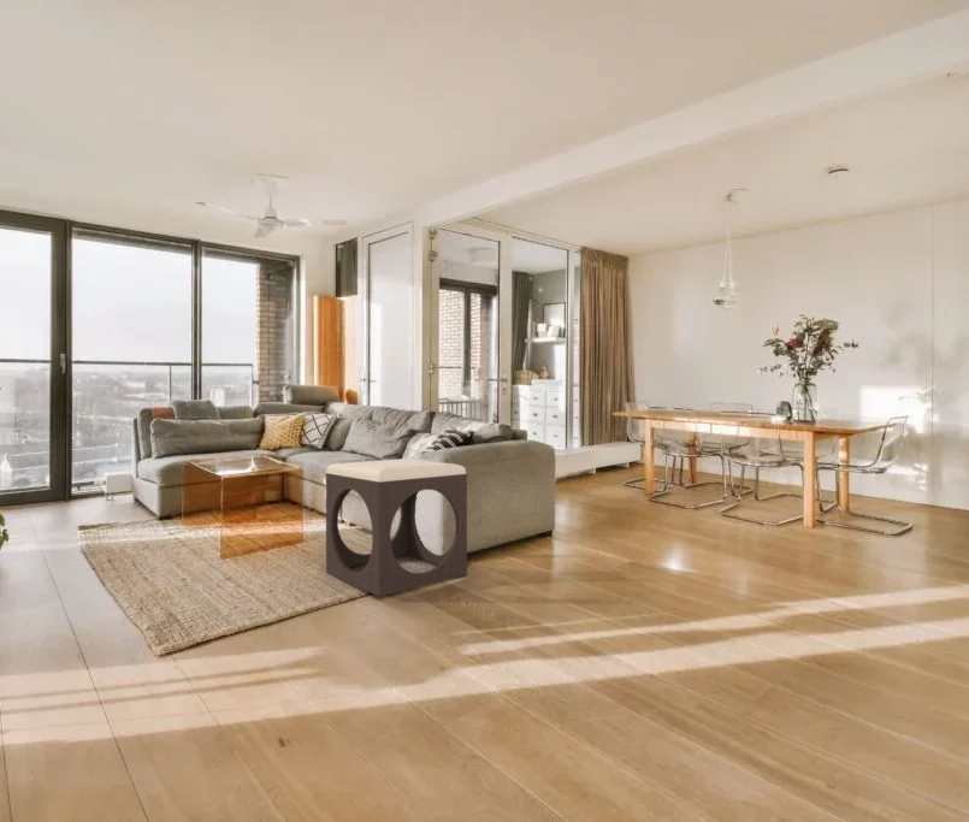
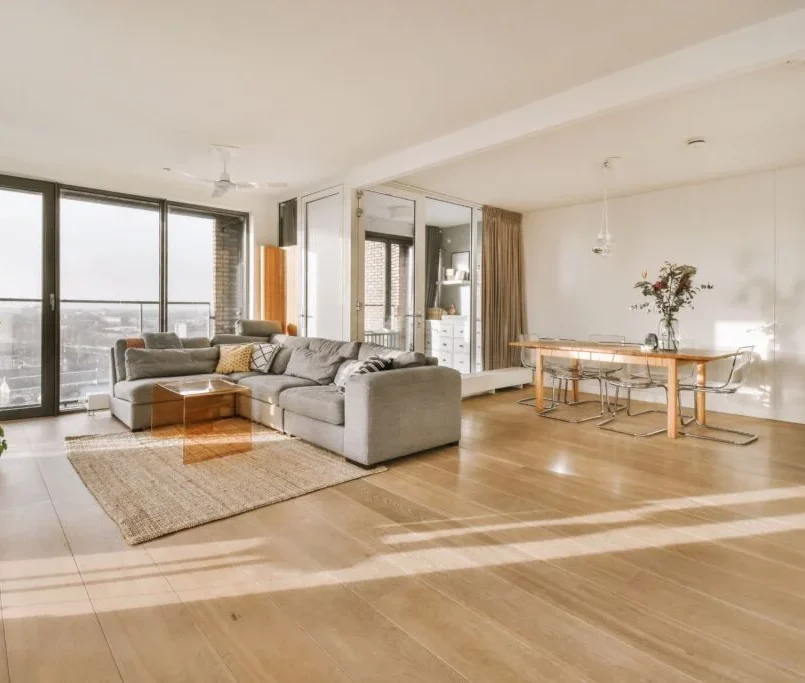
- footstool [325,457,468,597]
